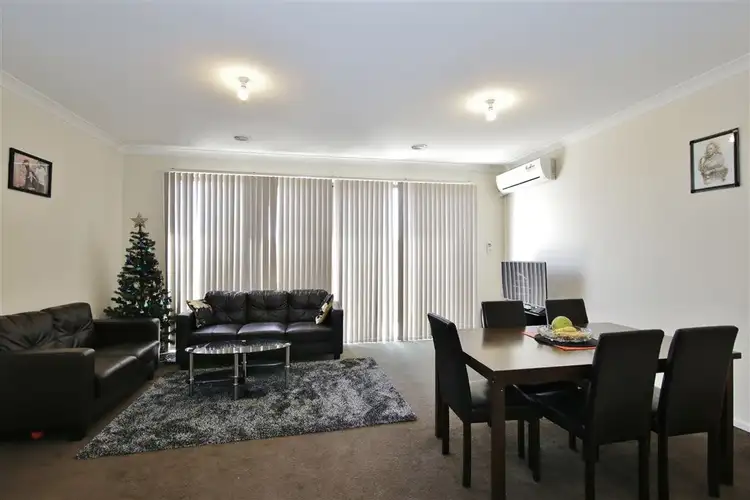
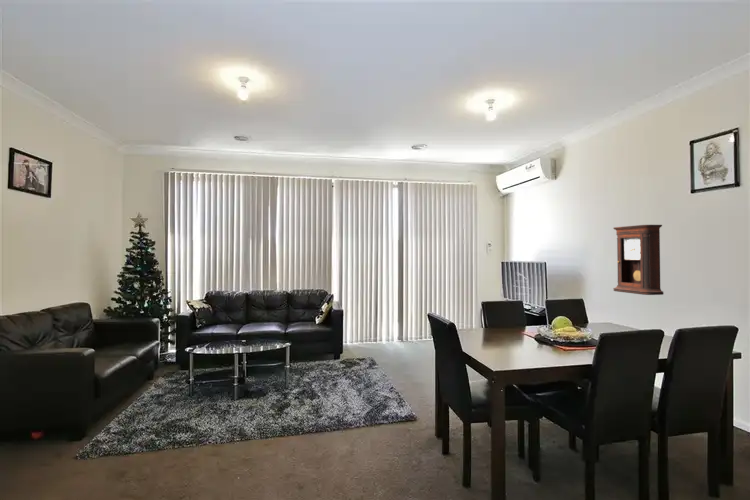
+ pendulum clock [612,224,665,296]
